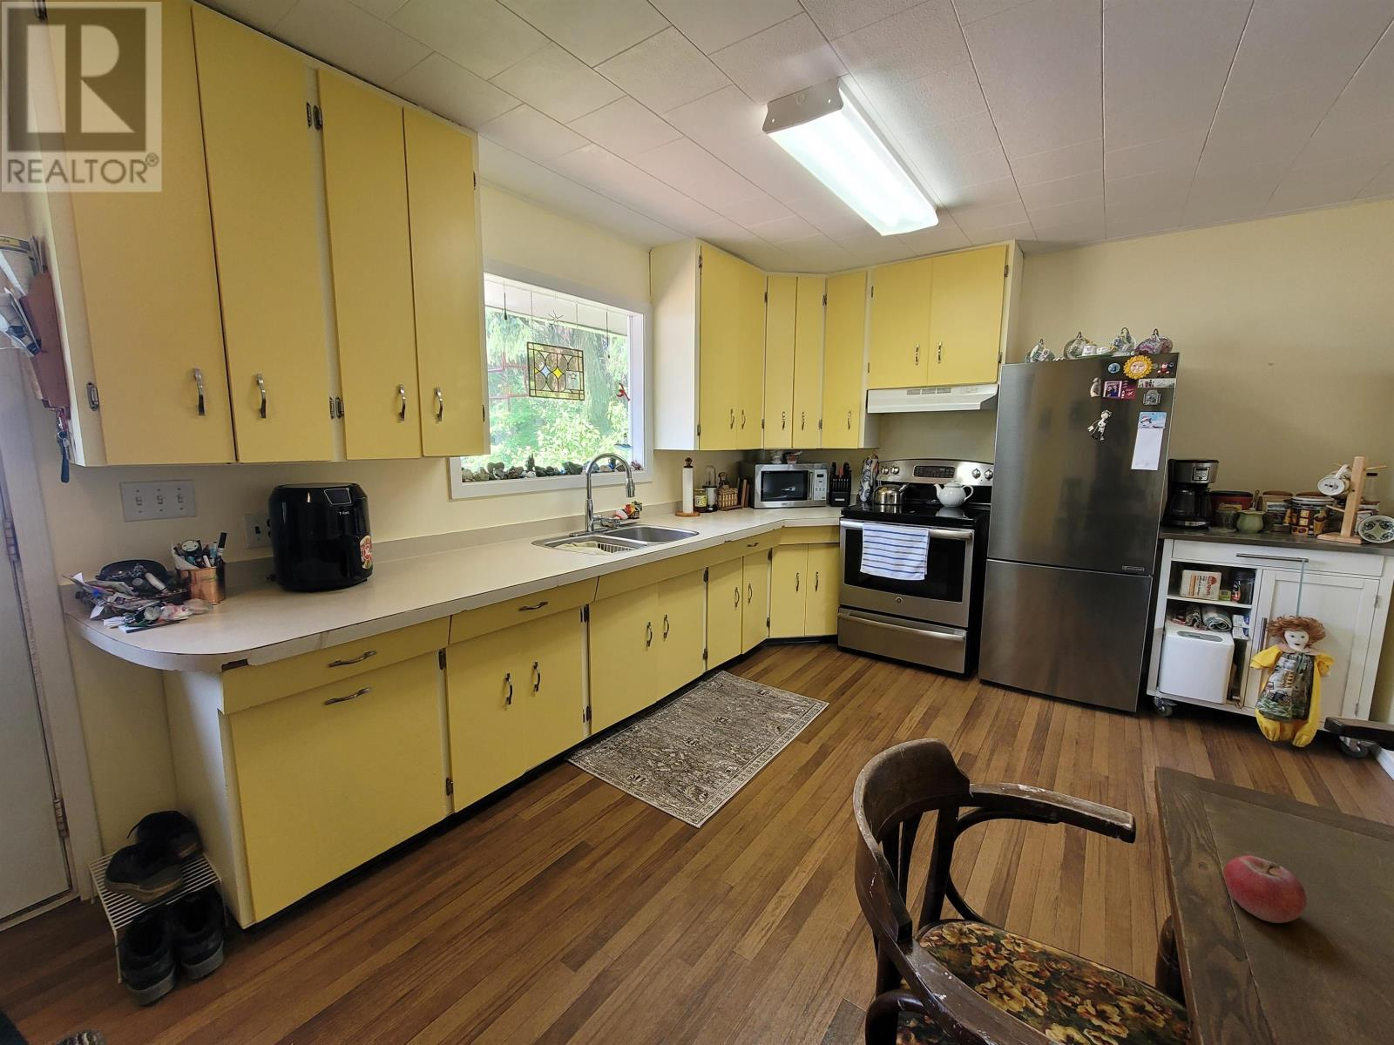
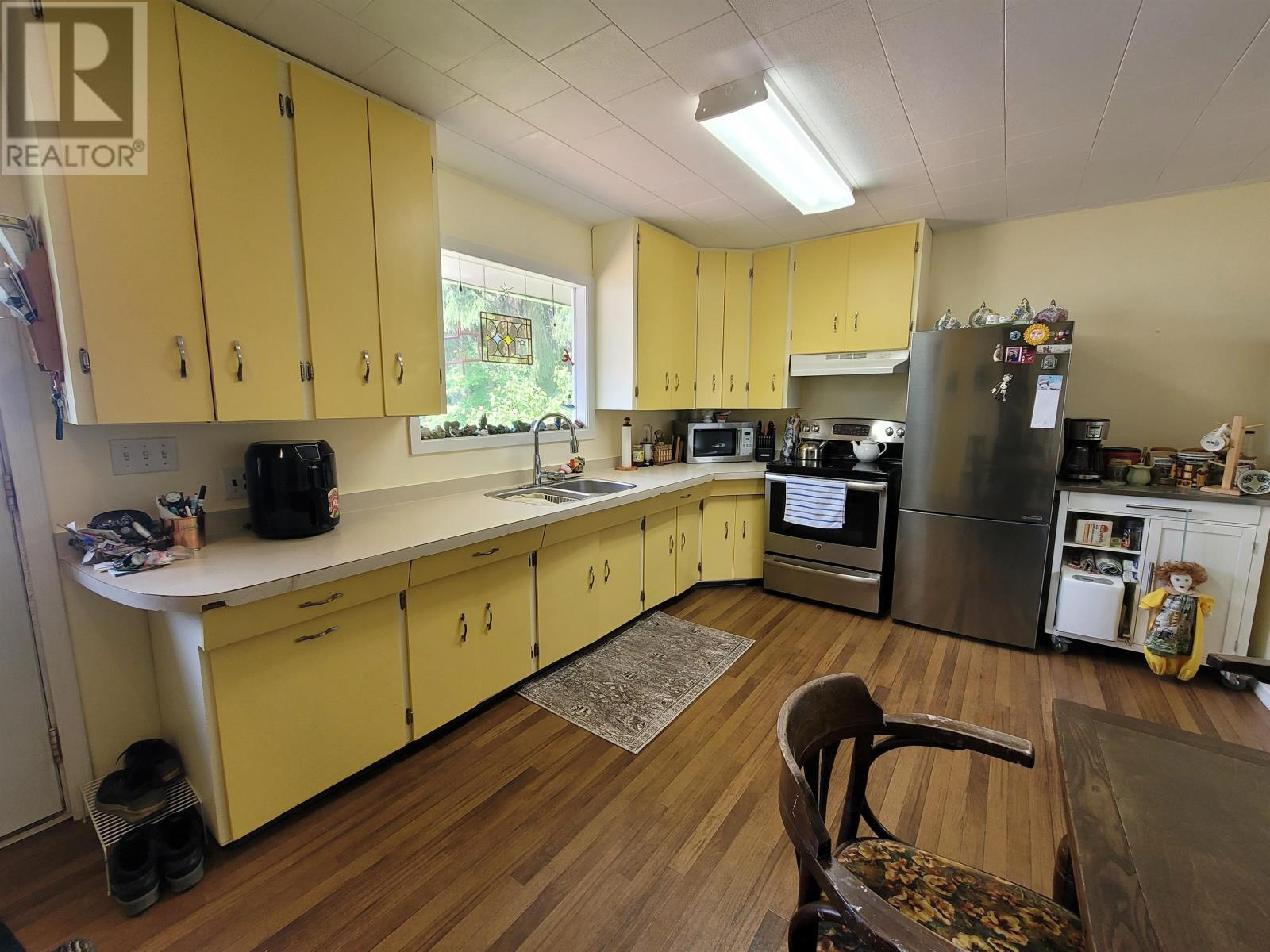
- fruit [1223,854,1307,924]
